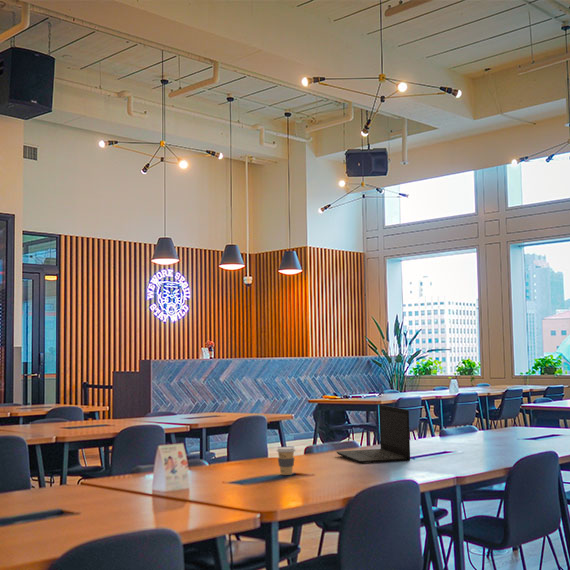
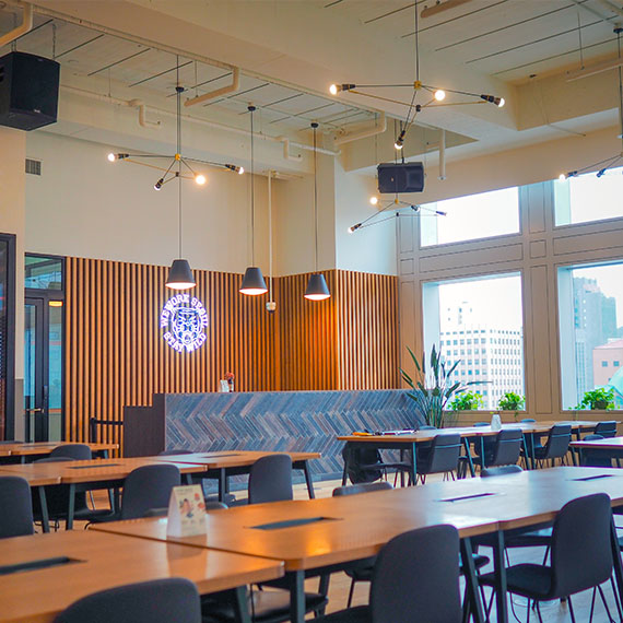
- laptop [335,404,411,465]
- coffee cup [276,446,297,476]
